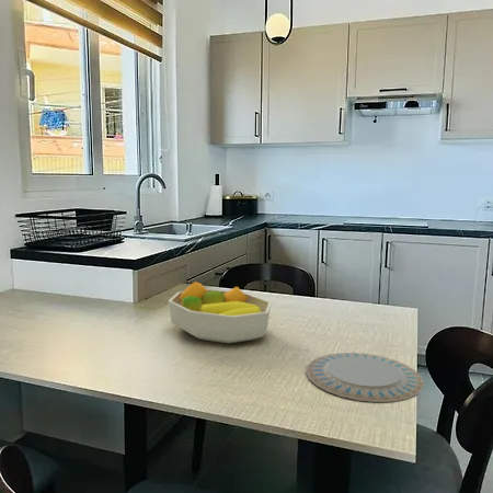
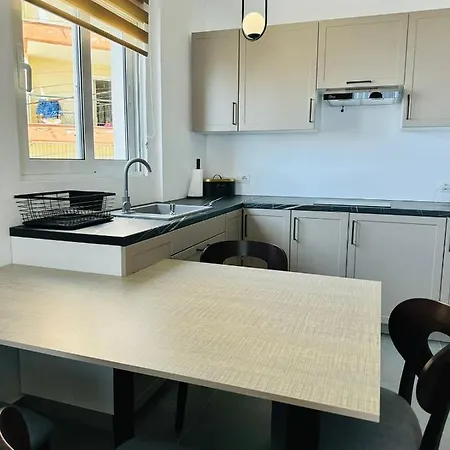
- chinaware [305,352,425,403]
- fruit bowl [168,280,273,345]
